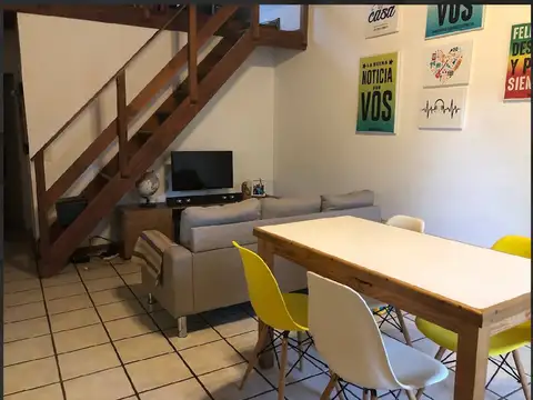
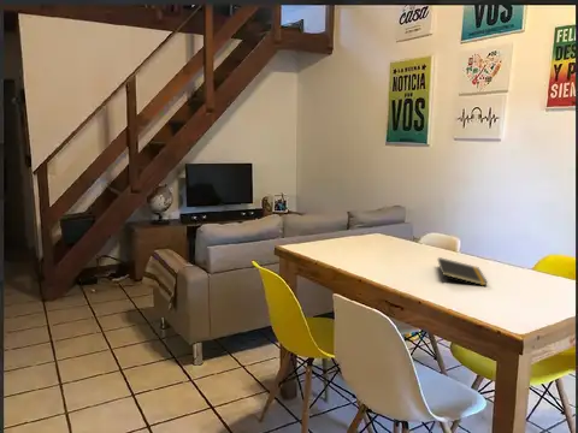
+ notepad [437,256,489,287]
